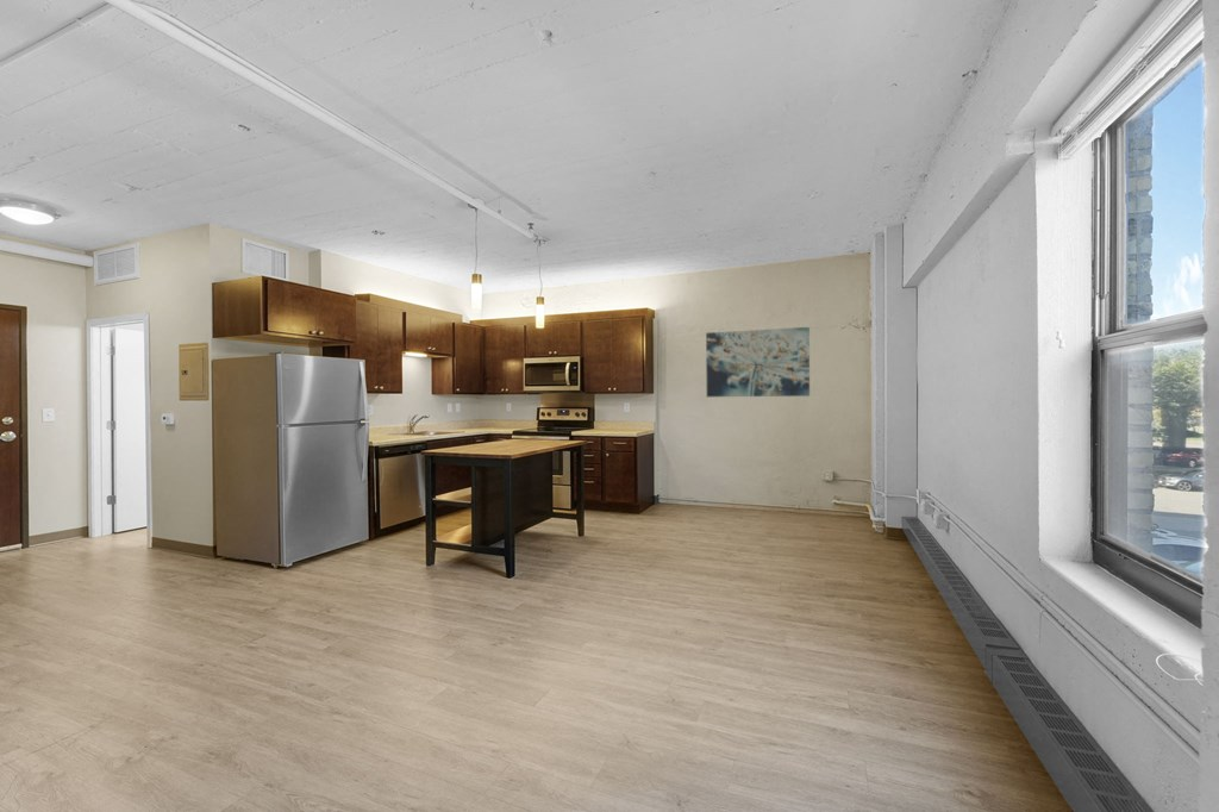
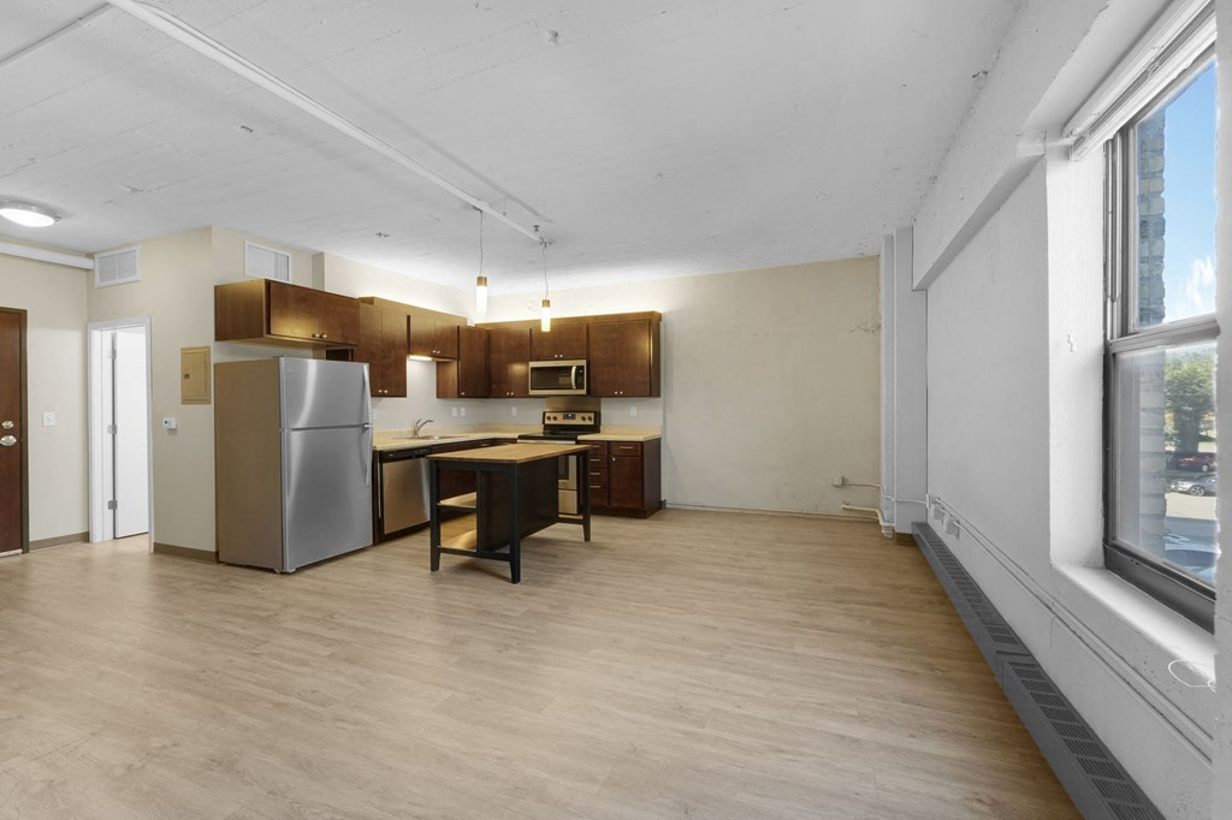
- wall art [705,326,811,398]
